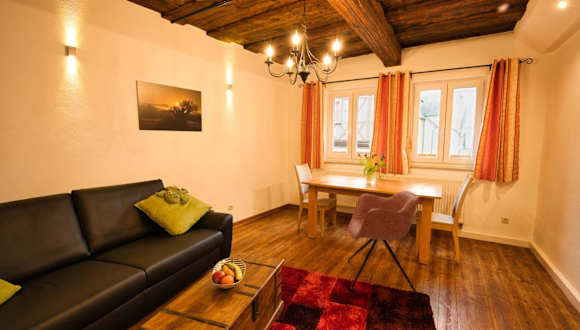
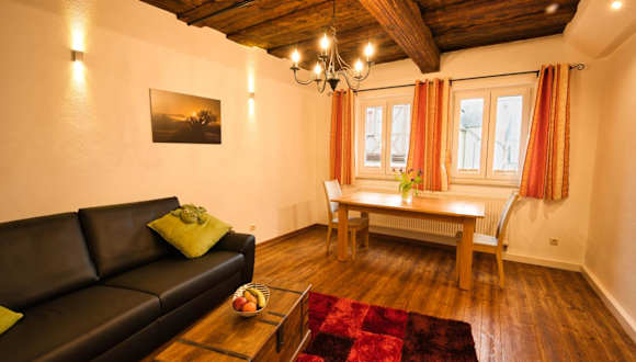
- armchair [347,190,420,298]
